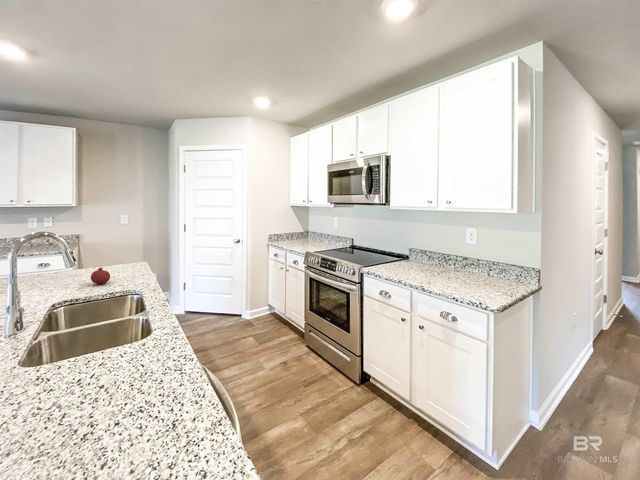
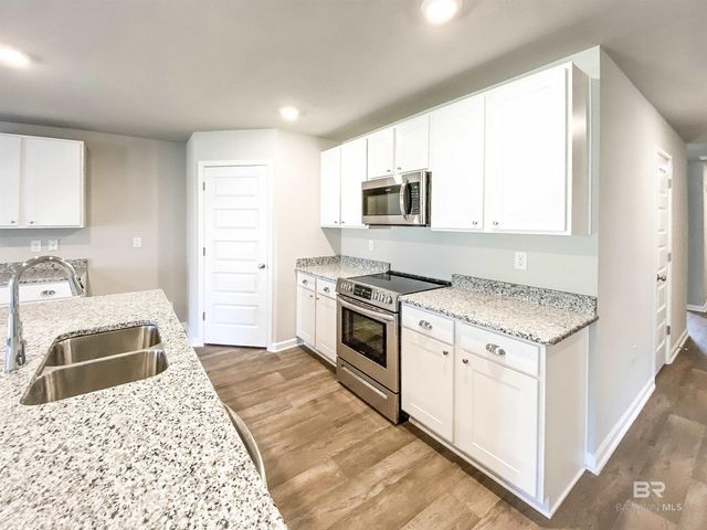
- fruit [90,266,111,285]
